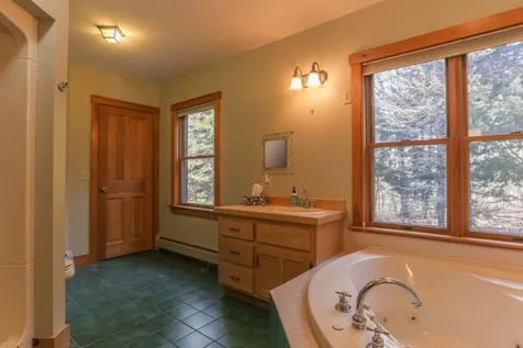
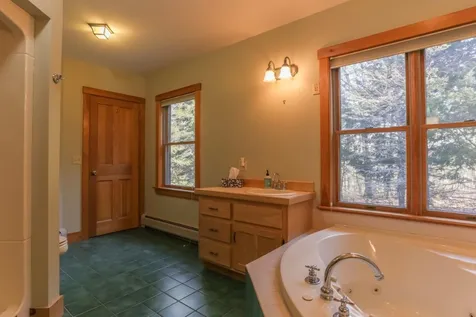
- home mirror [262,130,296,176]
